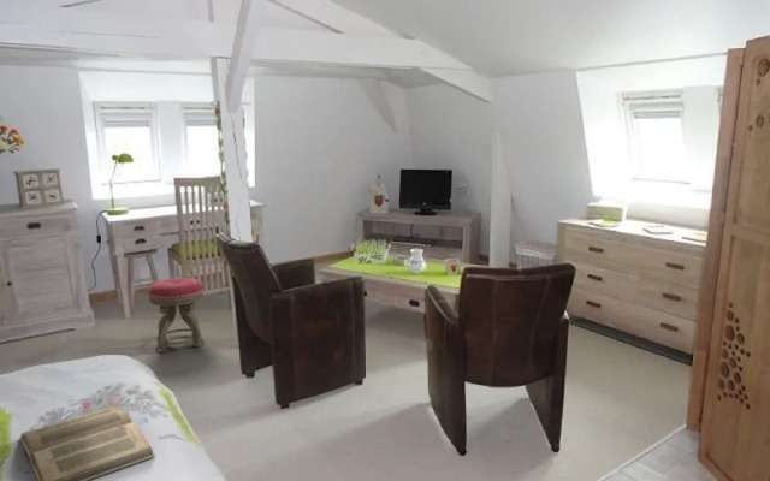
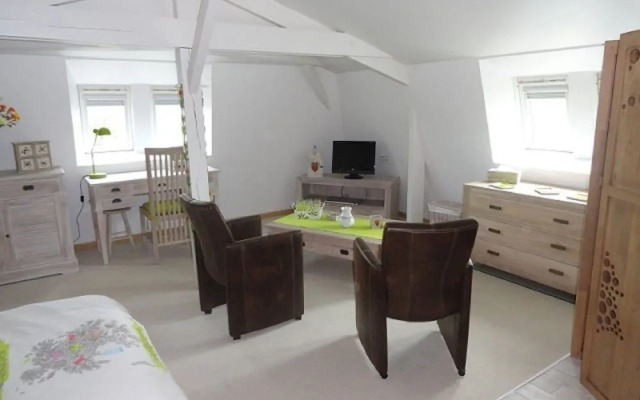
- stool [148,277,205,352]
- book [18,405,156,481]
